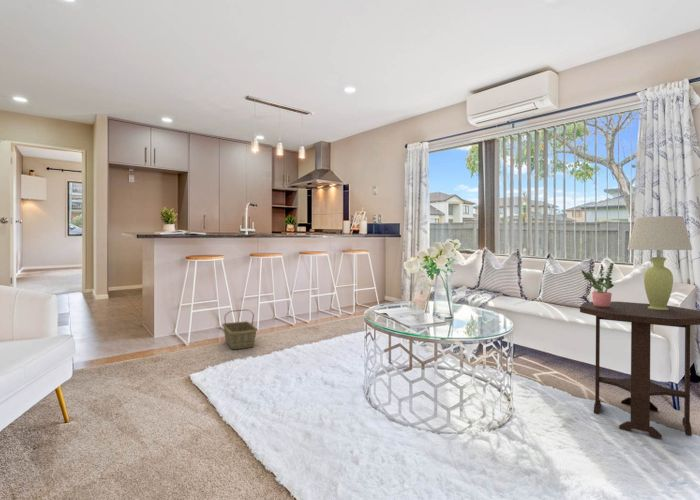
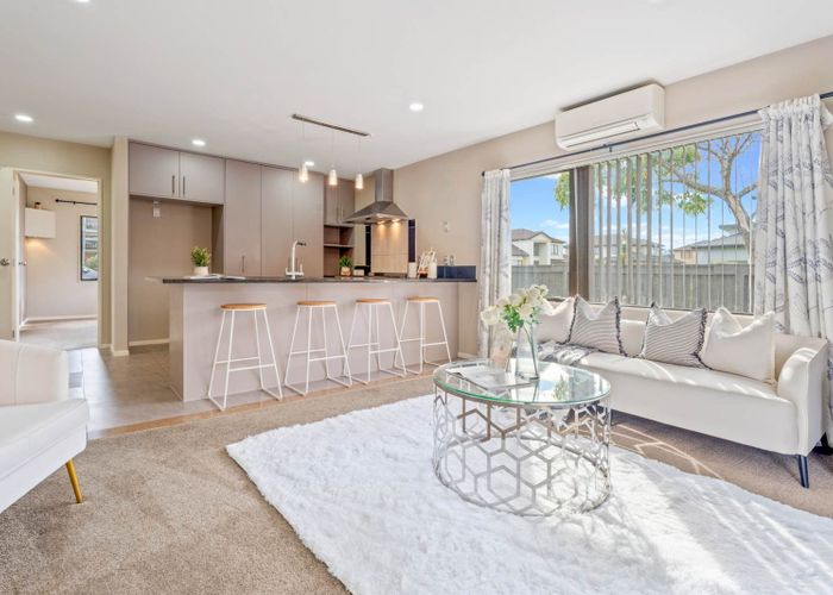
- basket [221,309,259,351]
- table lamp [627,215,693,310]
- side table [579,301,700,439]
- potted plant [580,262,615,308]
